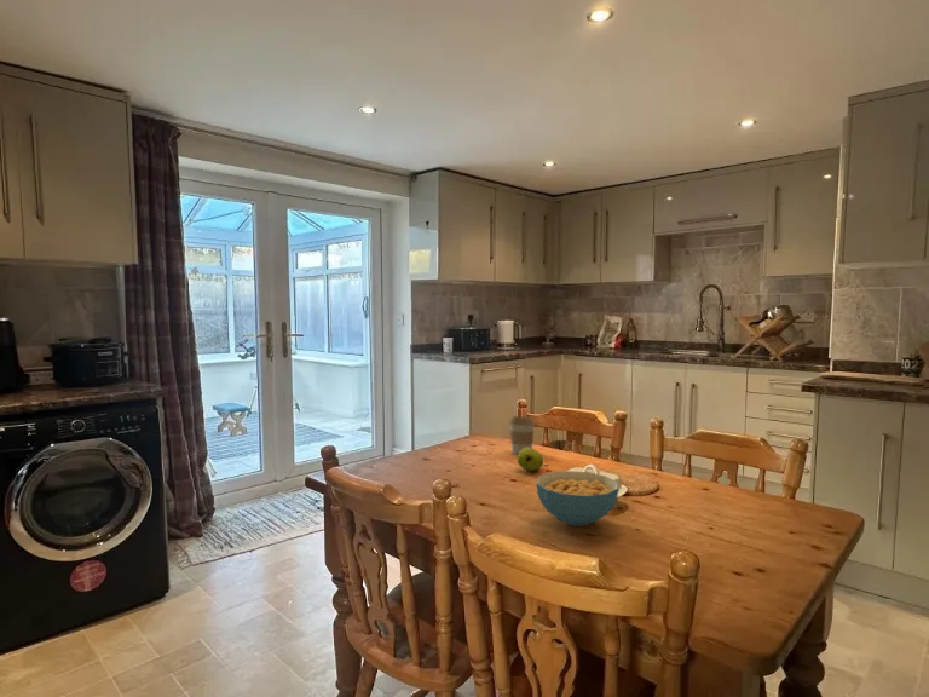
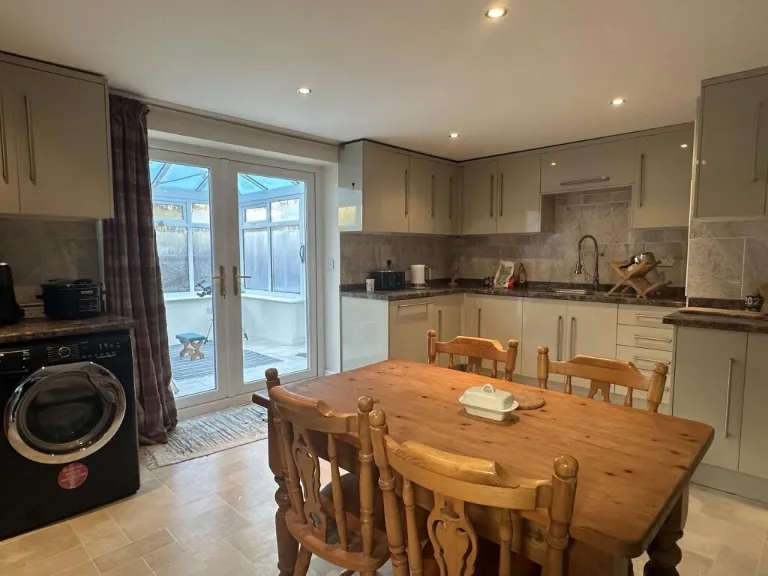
- fruit [517,448,550,472]
- coffee cup [508,415,537,455]
- cereal bowl [536,470,619,528]
